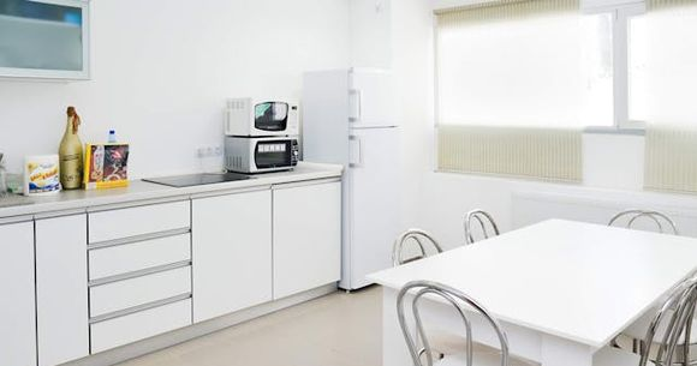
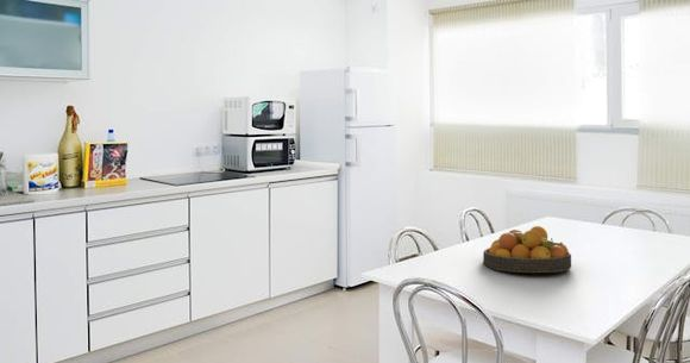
+ fruit bowl [482,225,572,274]
